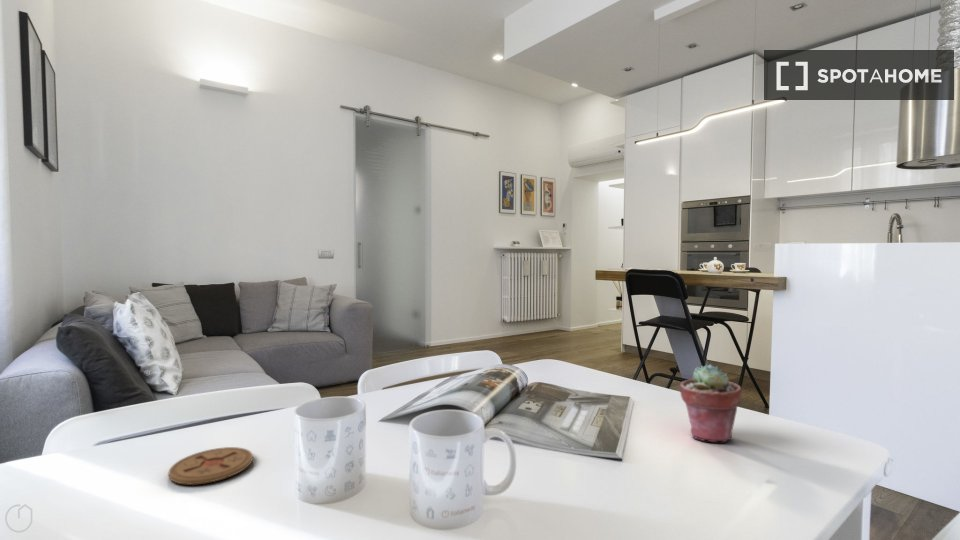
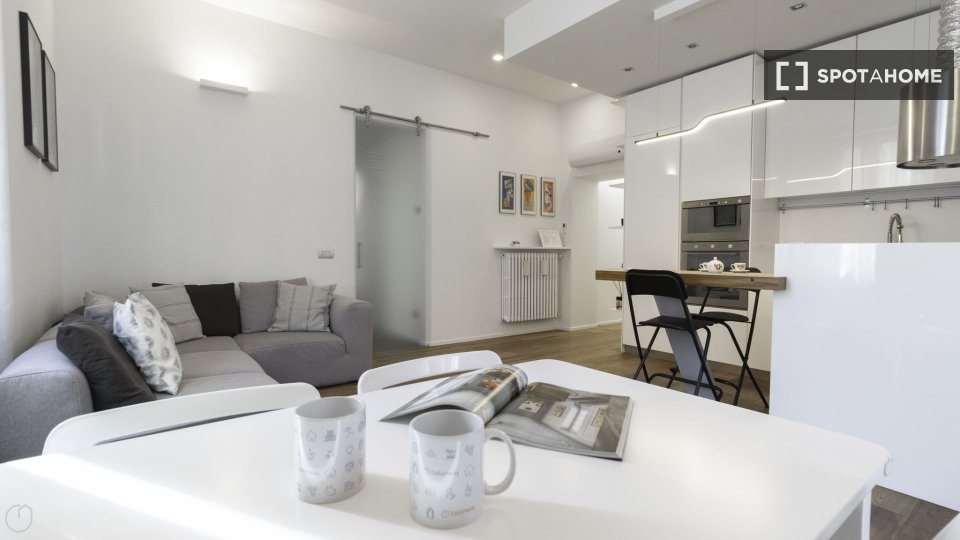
- coaster [167,446,254,486]
- potted succulent [679,363,742,443]
